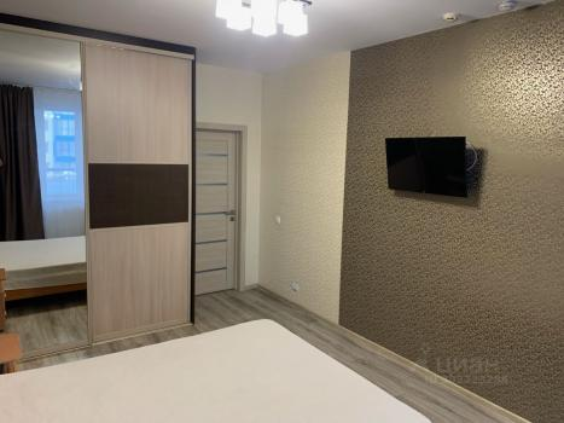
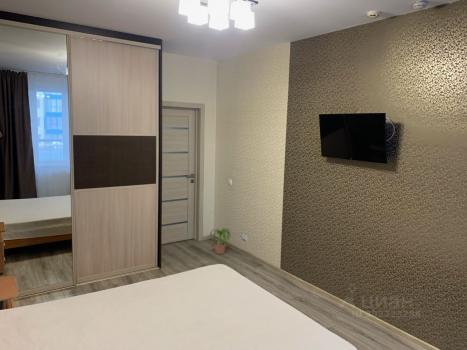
+ potted plant [208,227,231,255]
